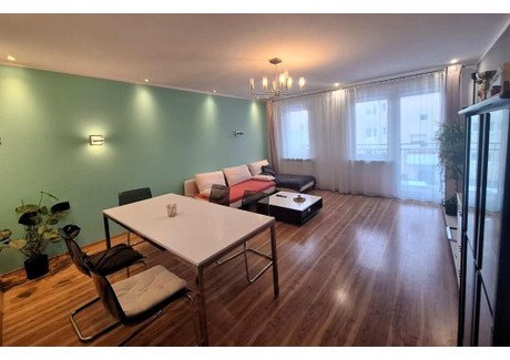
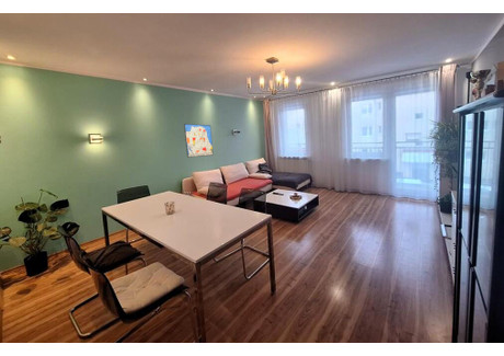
+ wall art [183,123,214,159]
